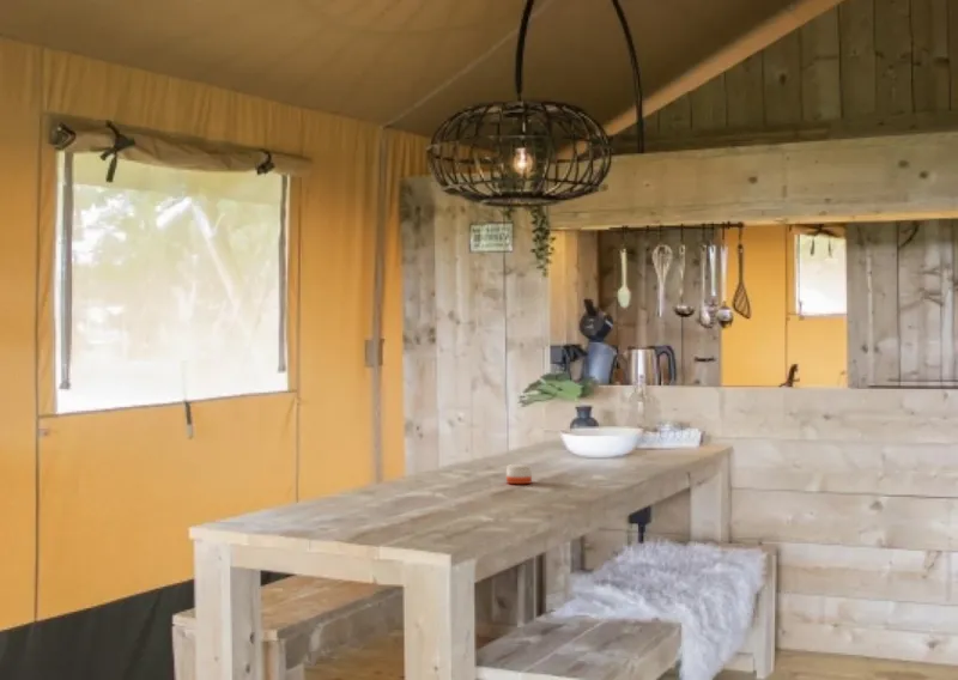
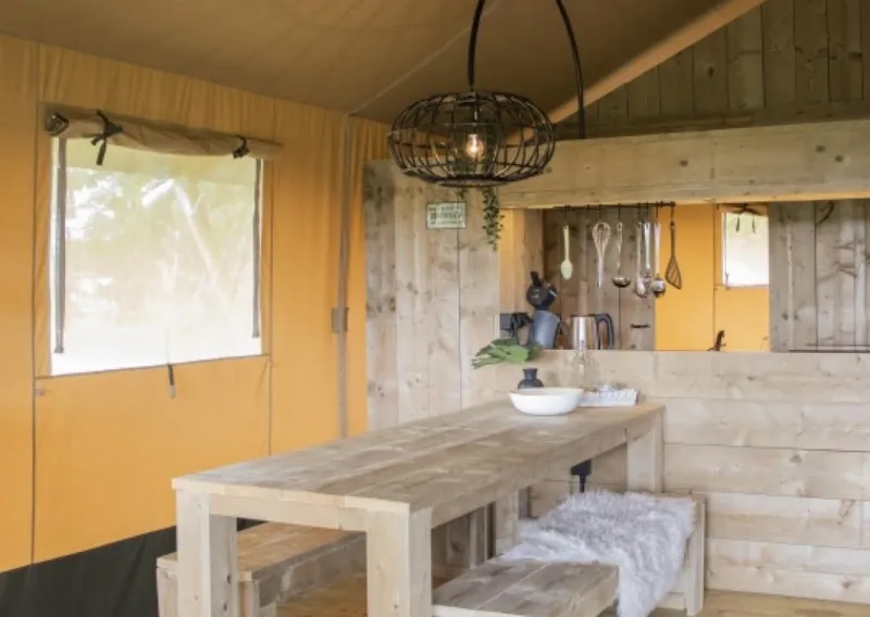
- candle [505,463,533,485]
